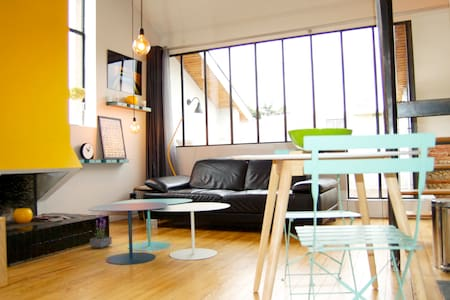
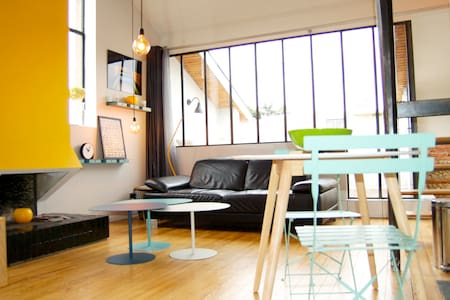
- potted plant [89,211,113,249]
